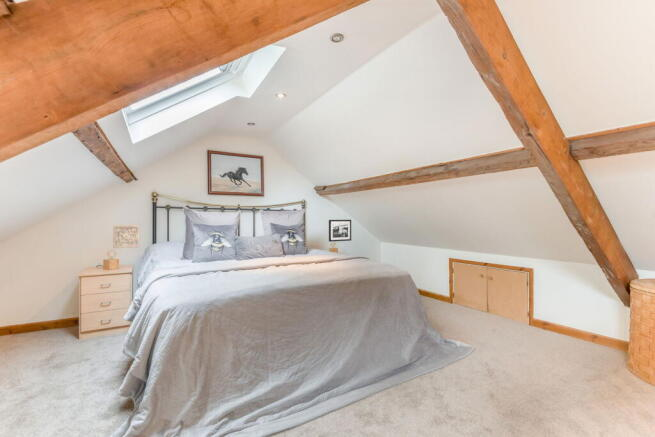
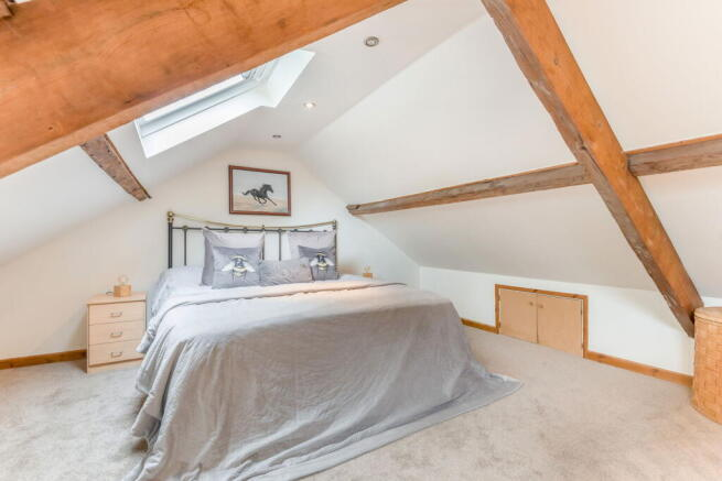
- picture frame [328,219,352,243]
- wall ornament [112,224,140,249]
